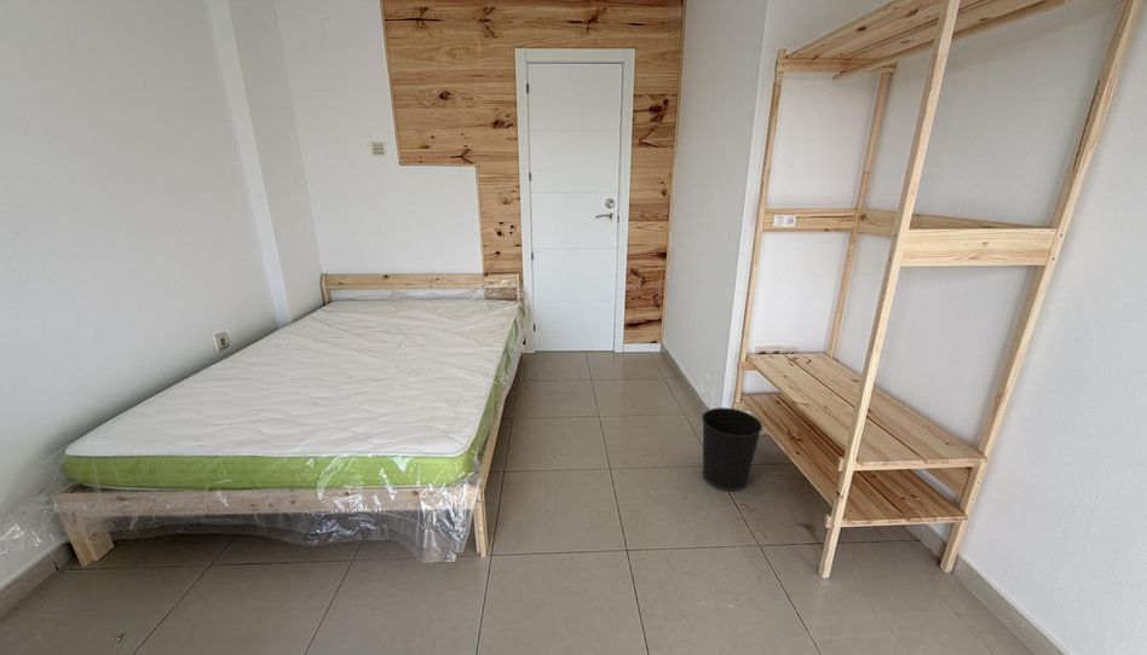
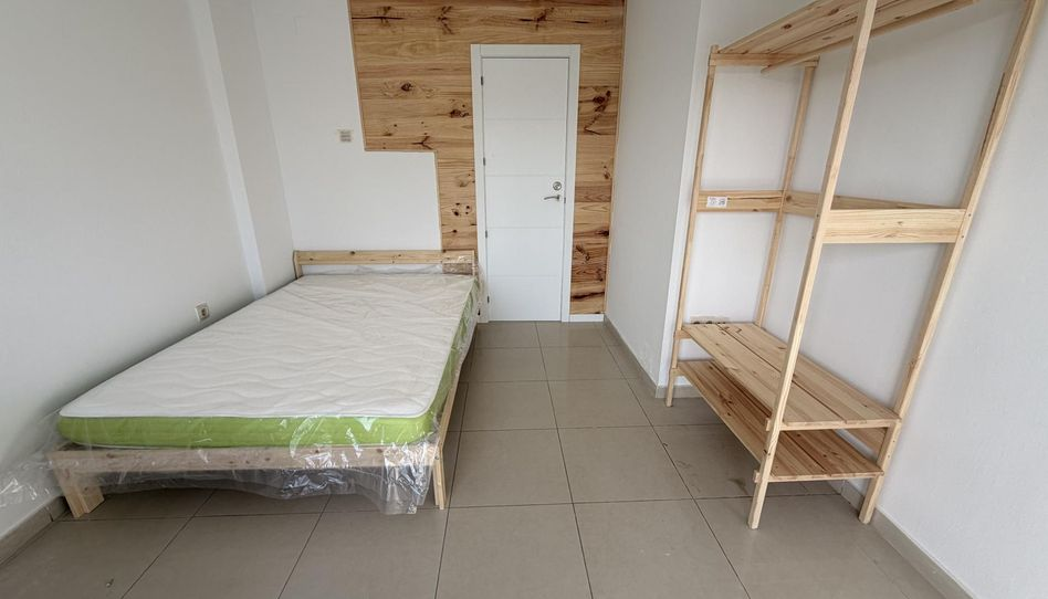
- wastebasket [701,406,763,492]
